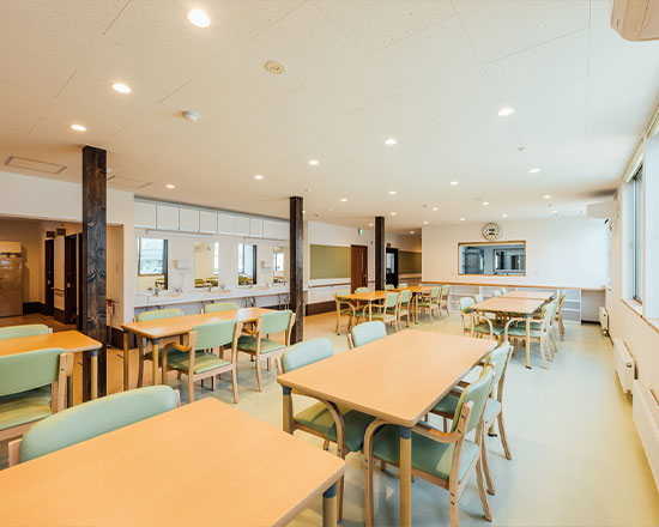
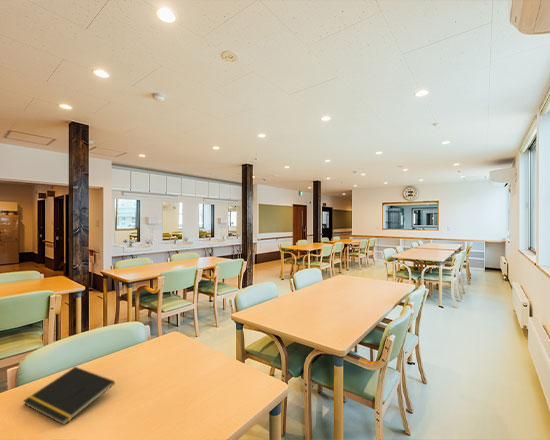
+ notepad [22,366,116,426]
